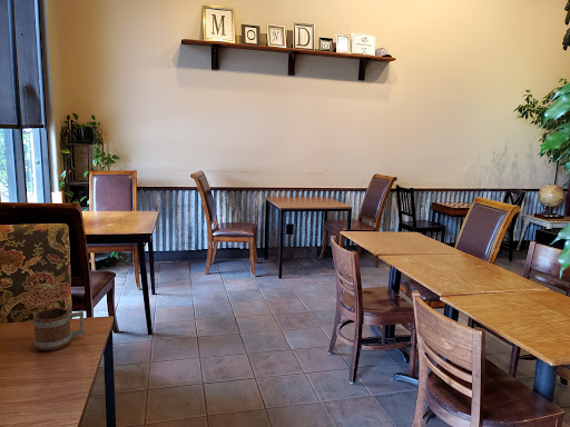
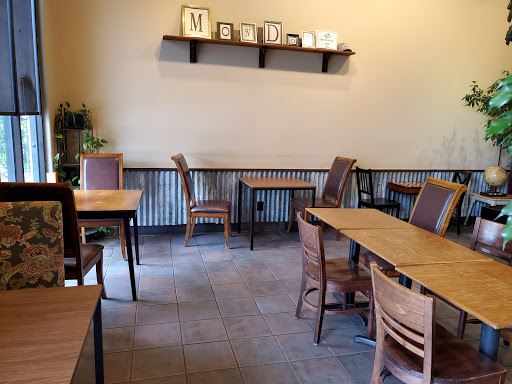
- mug [32,307,86,351]
